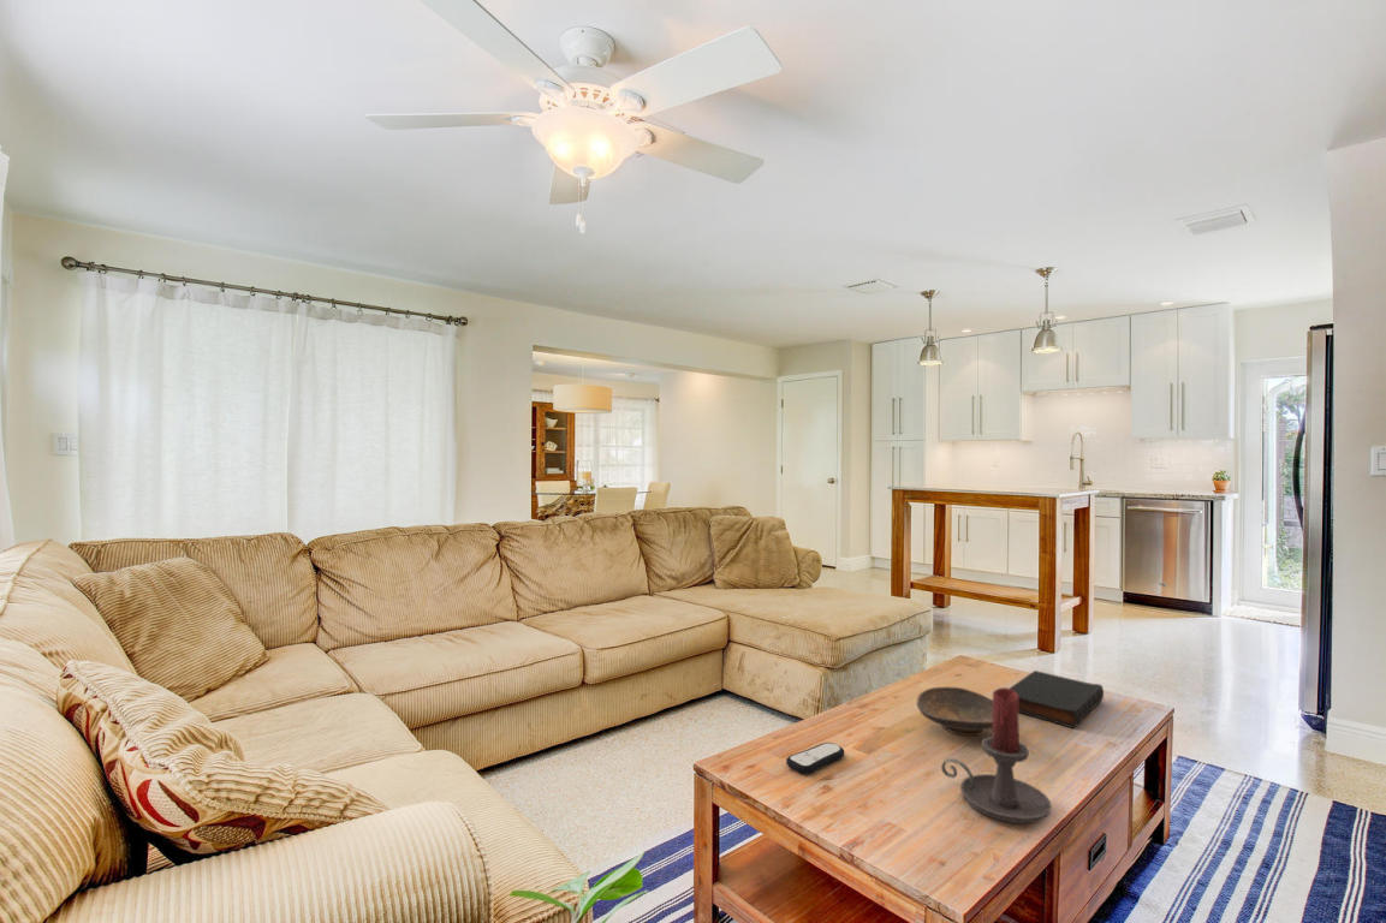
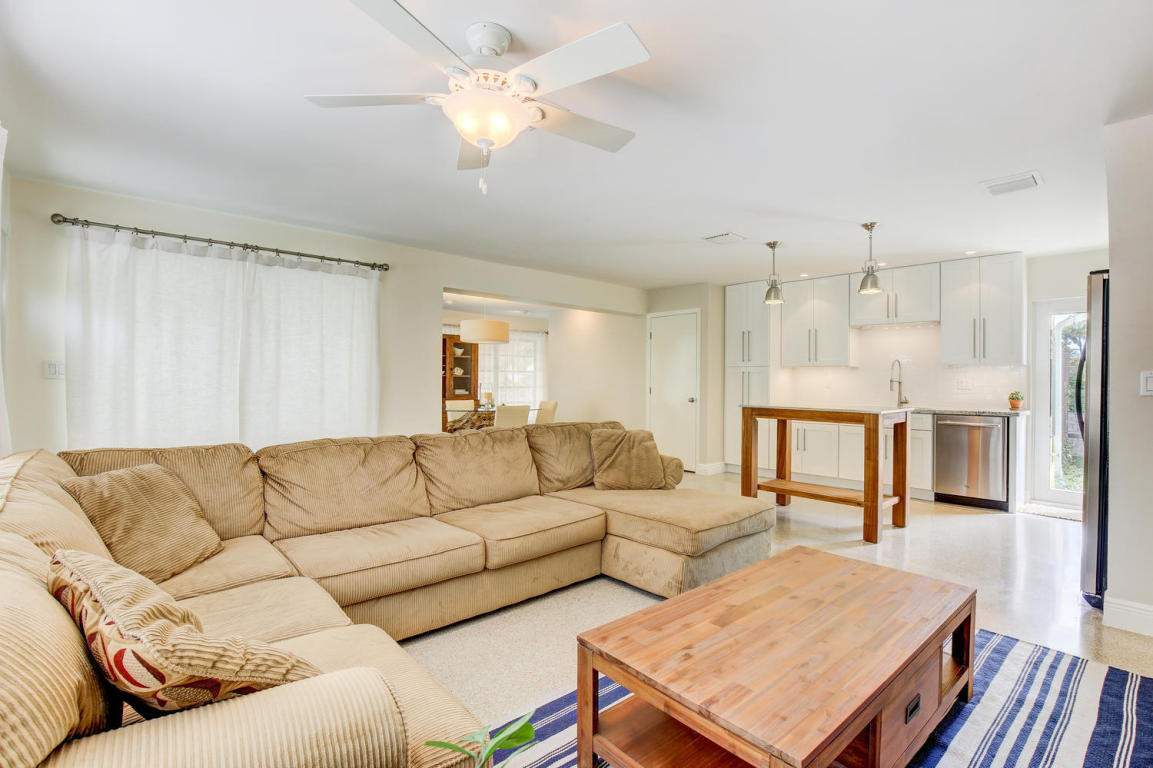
- decorative bowl [916,685,993,737]
- book [1009,669,1105,730]
- remote control [785,742,845,775]
- candle holder [940,686,1053,826]
